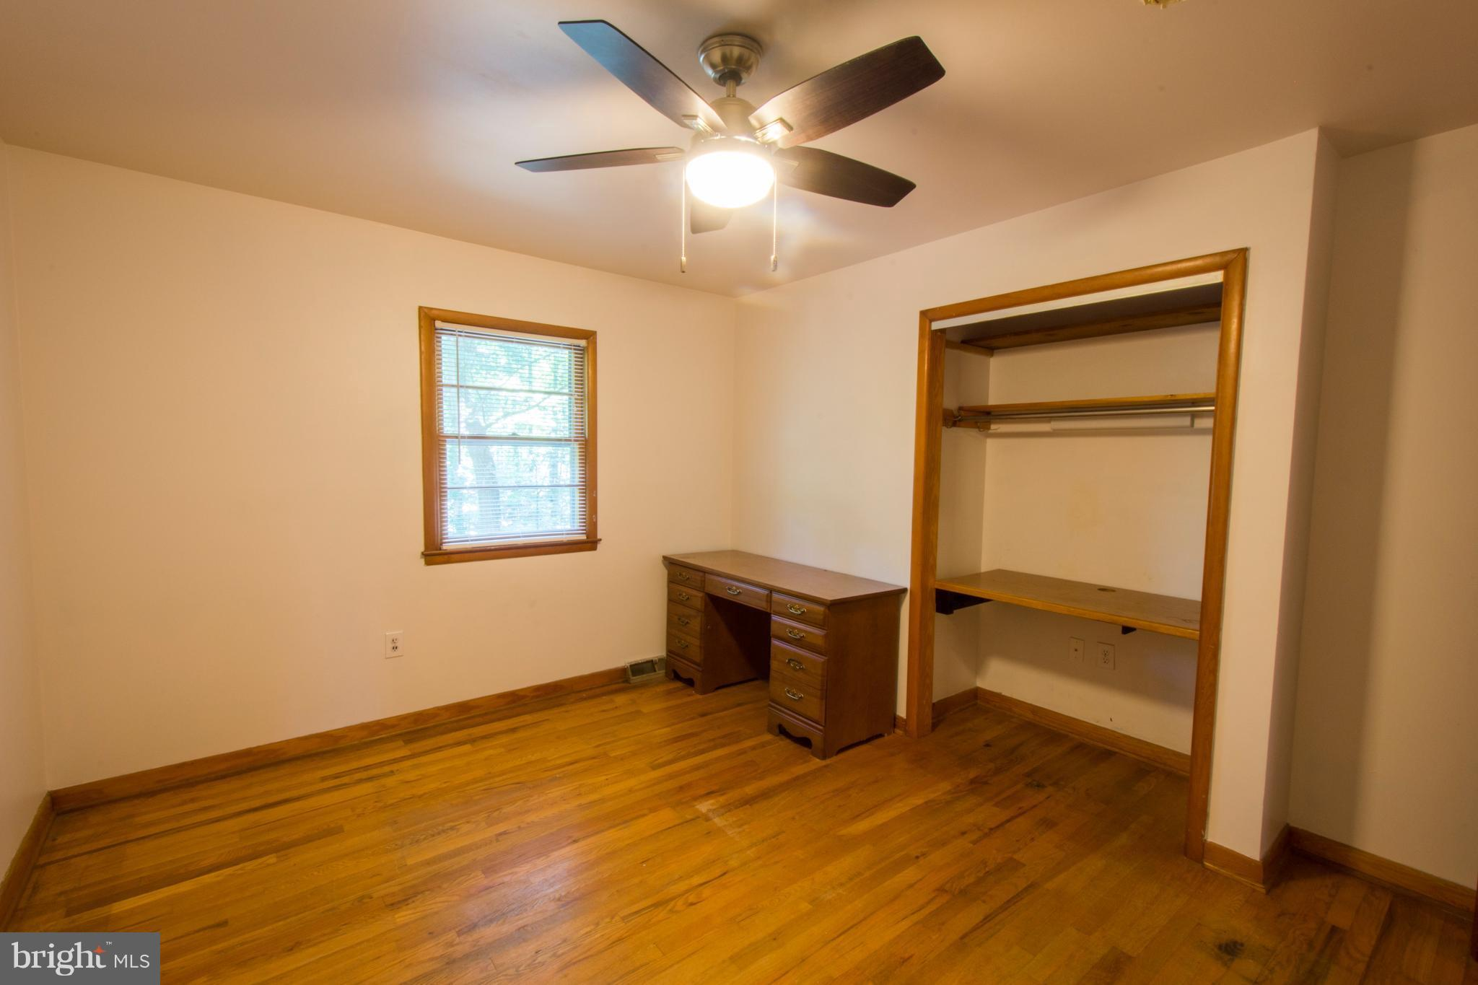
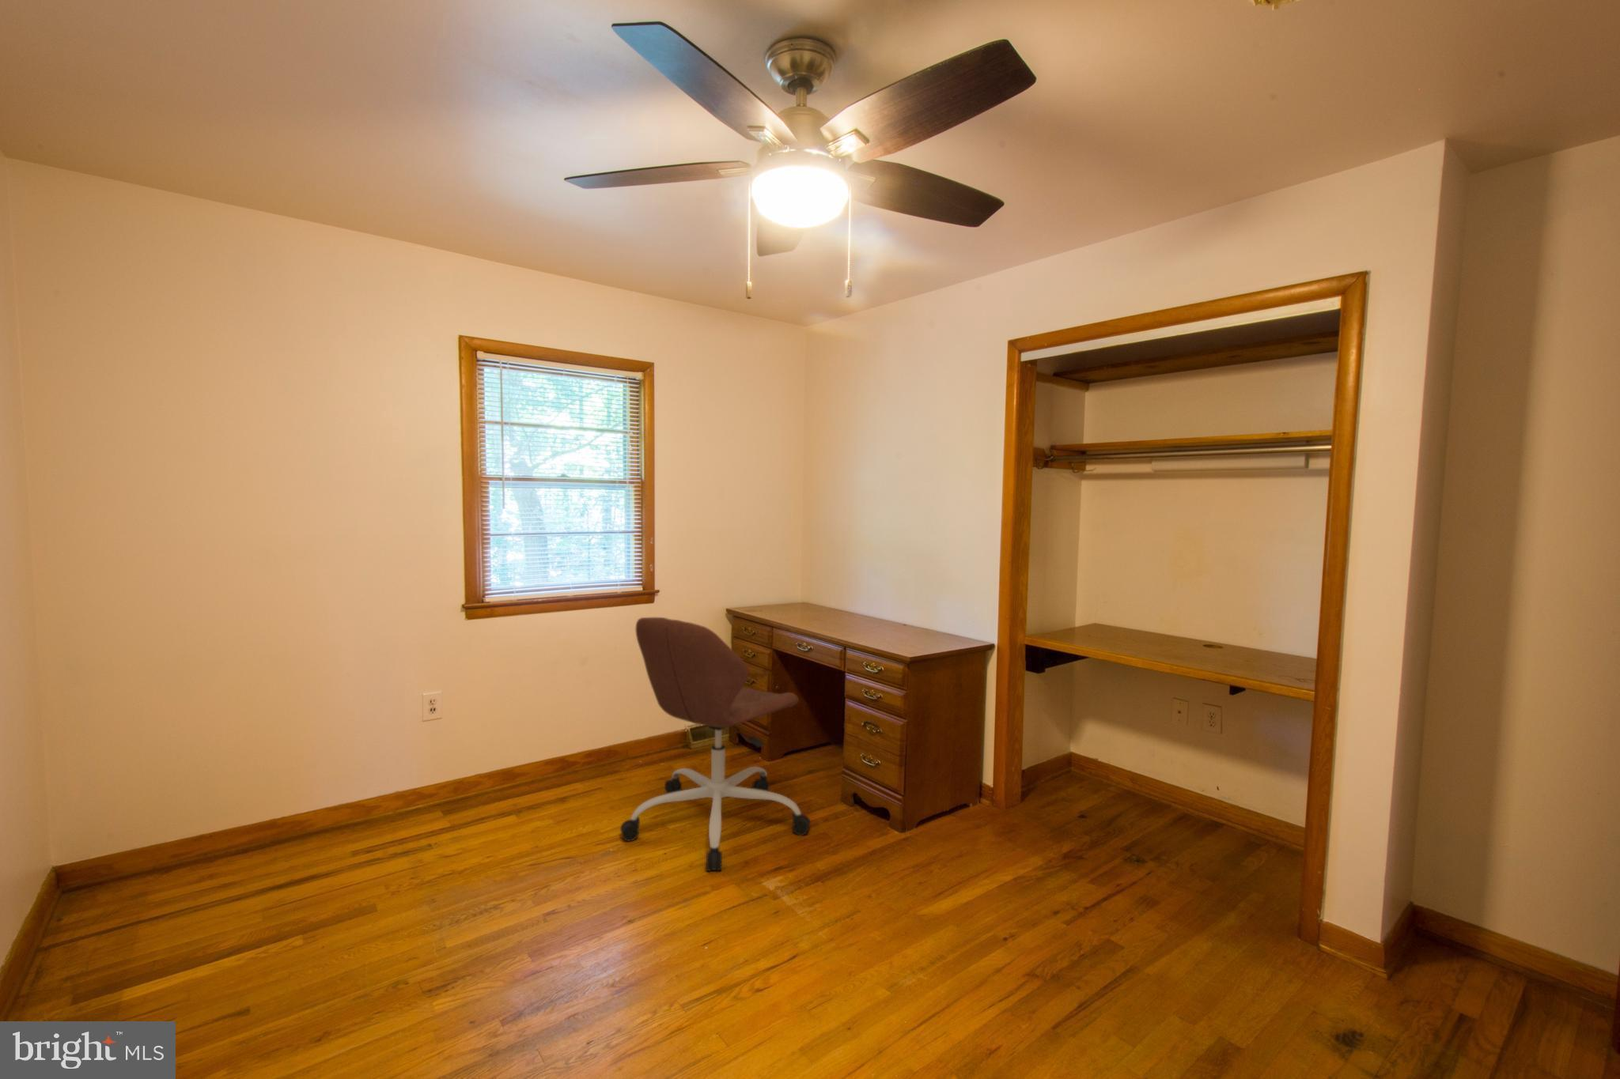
+ office chair [619,617,812,872]
